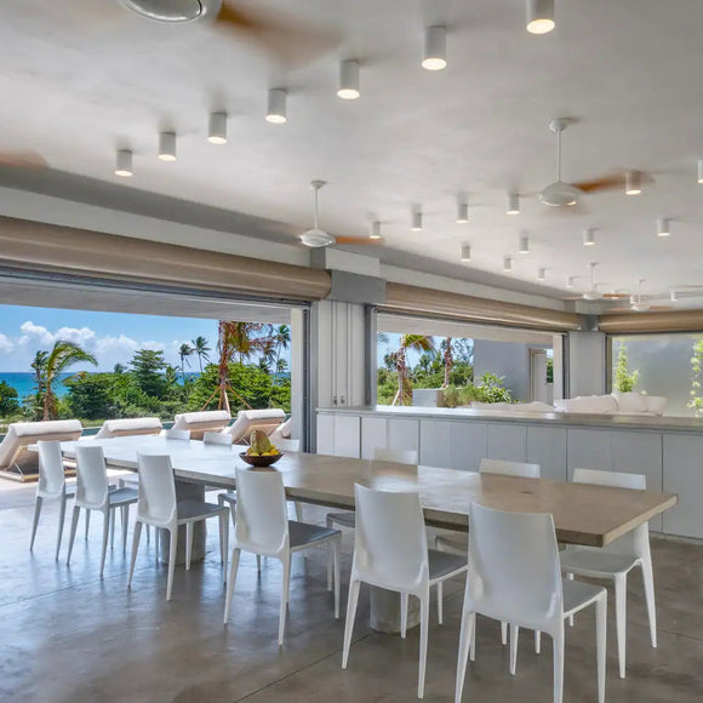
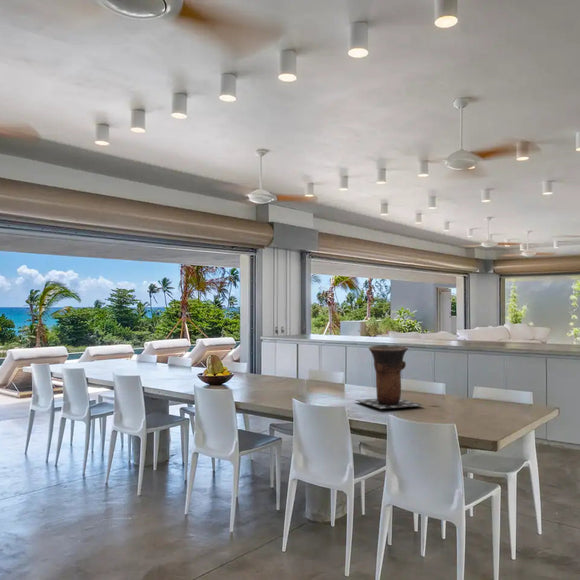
+ vase [355,344,424,410]
